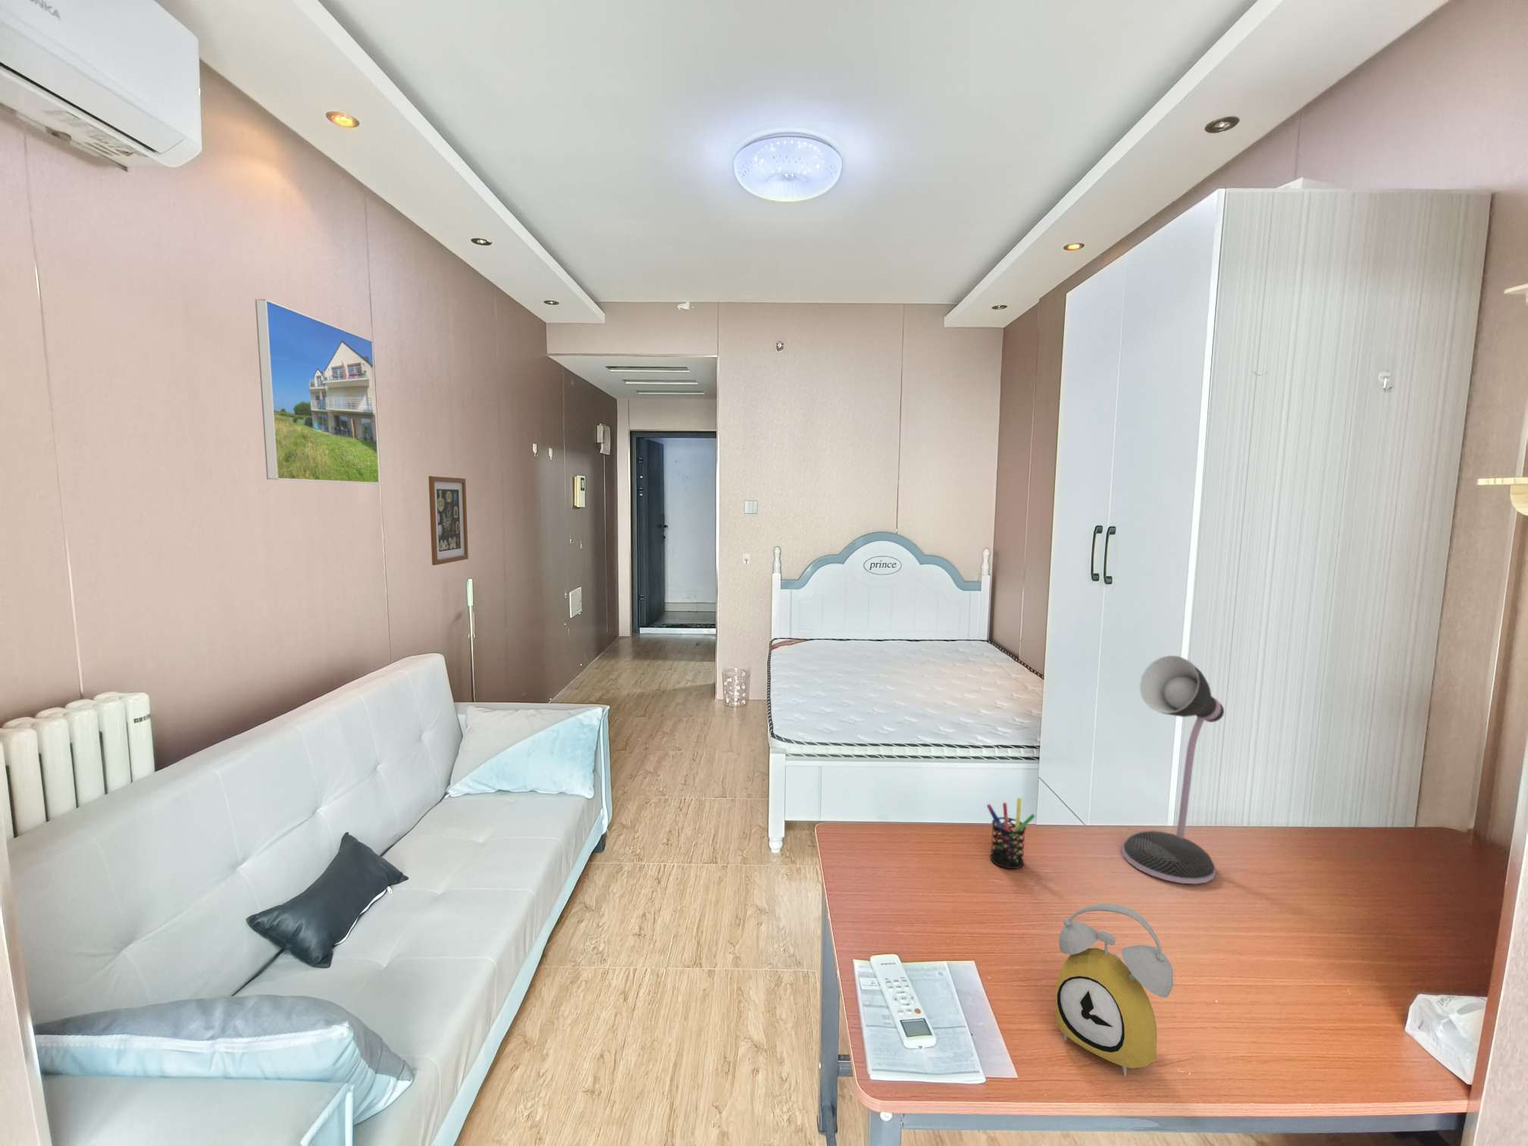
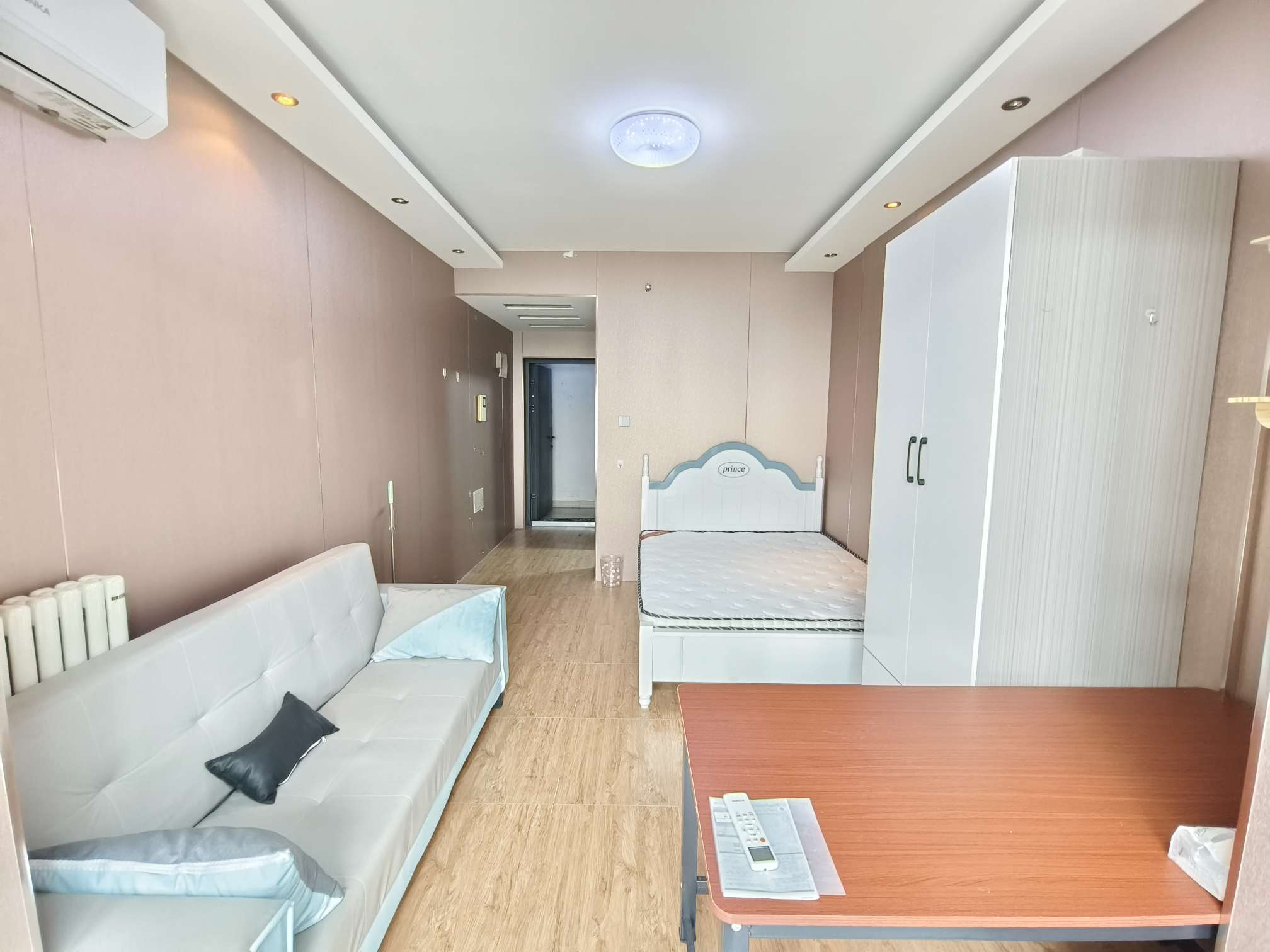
- pen holder [987,797,1036,869]
- alarm clock [1055,903,1174,1077]
- desk lamp [1121,655,1225,885]
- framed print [255,299,380,484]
- wall art [428,475,469,566]
